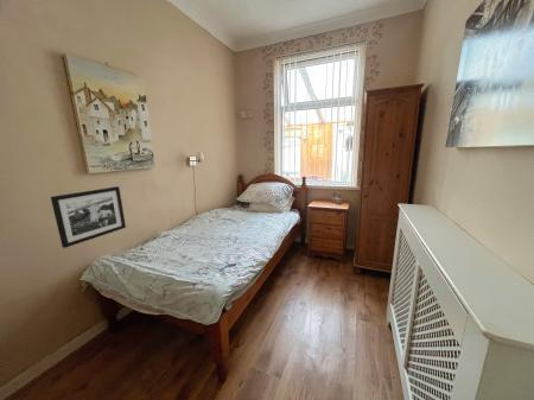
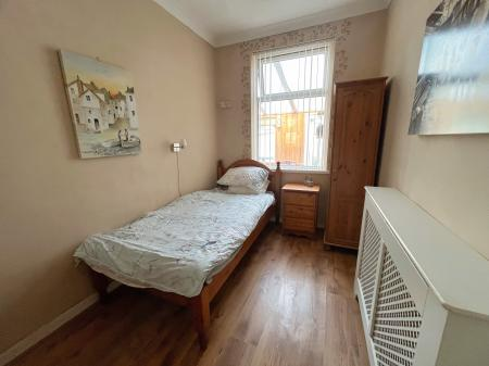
- picture frame [50,185,127,249]
